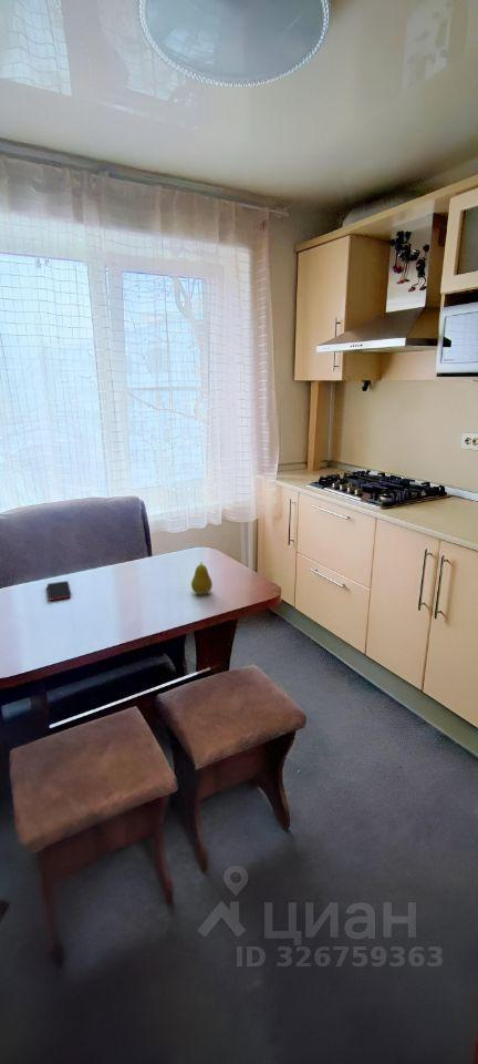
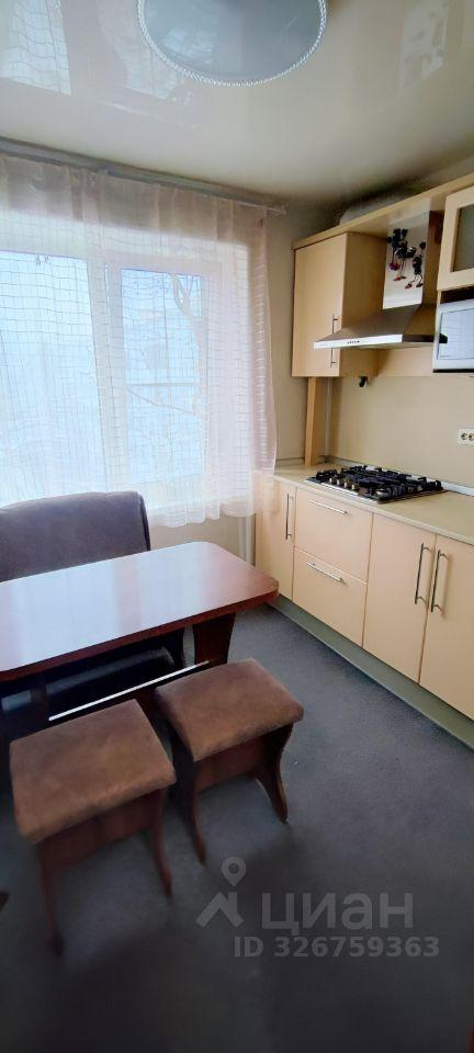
- fruit [190,563,214,595]
- smartphone [46,580,72,602]
